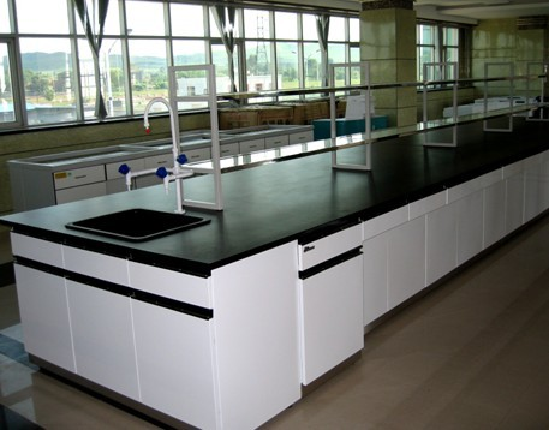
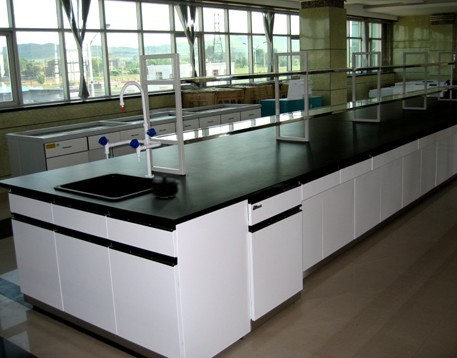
+ teapot [150,174,181,200]
